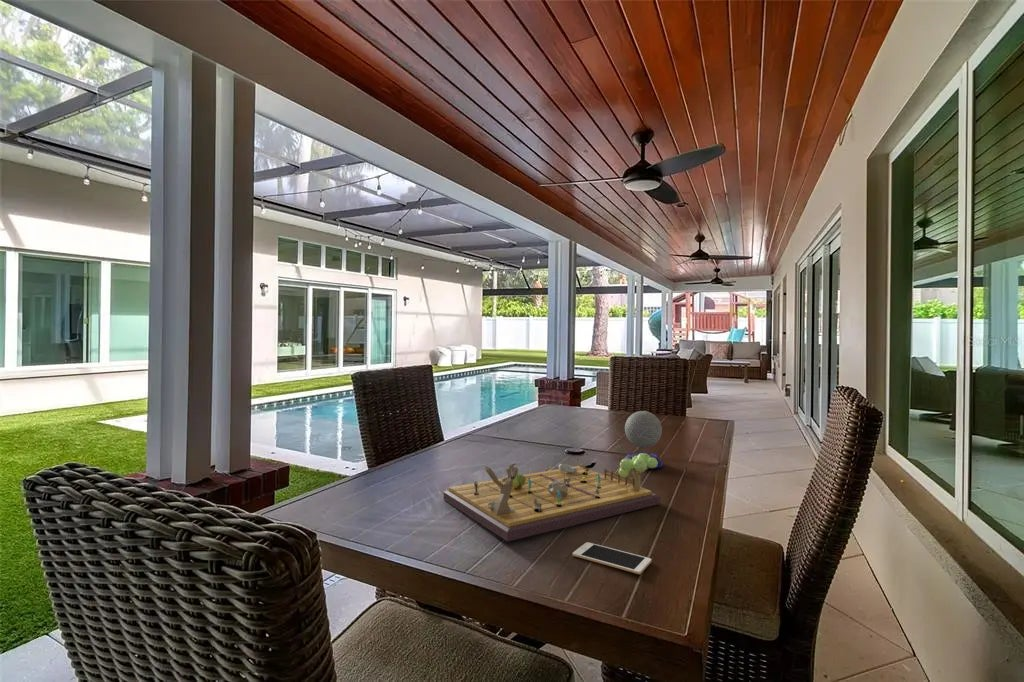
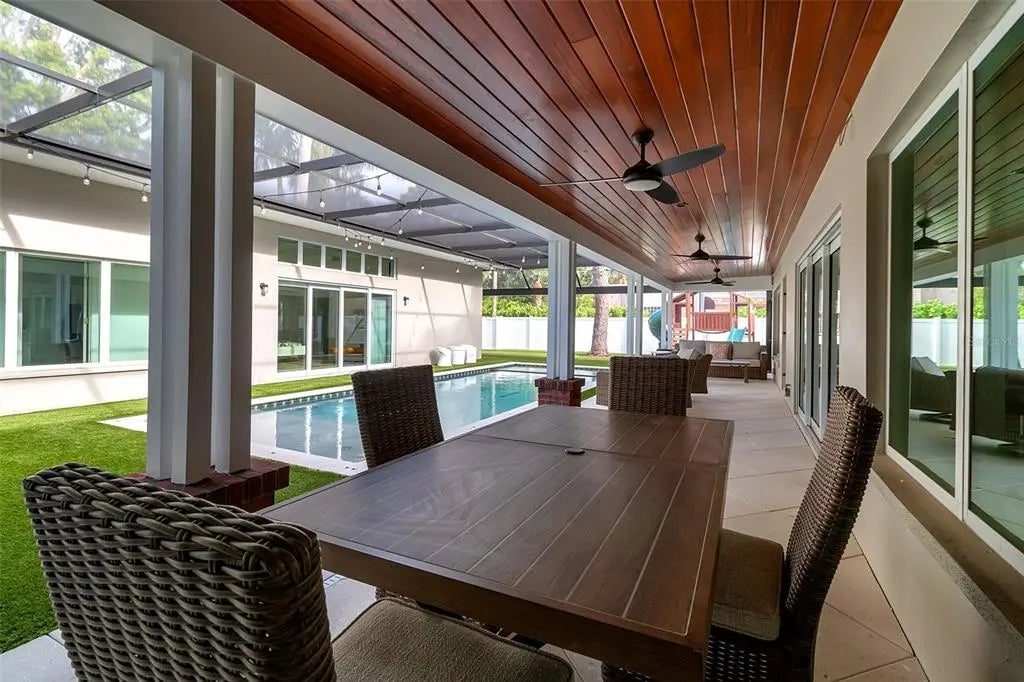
- gameboard [443,452,661,542]
- cell phone [572,541,652,575]
- speaker [623,410,663,470]
